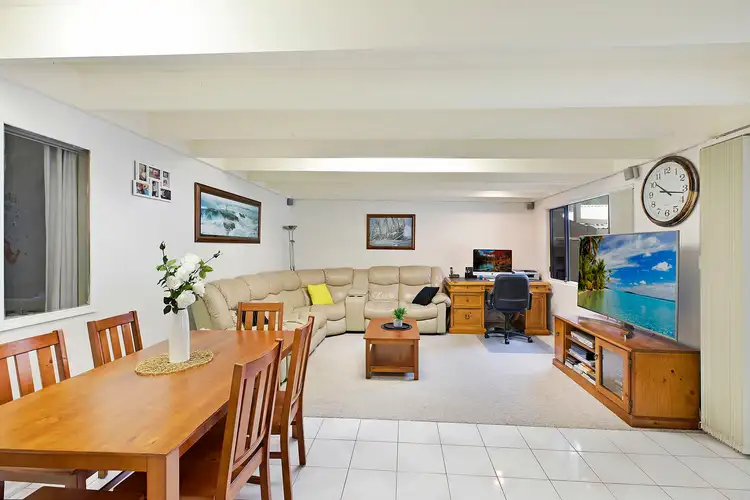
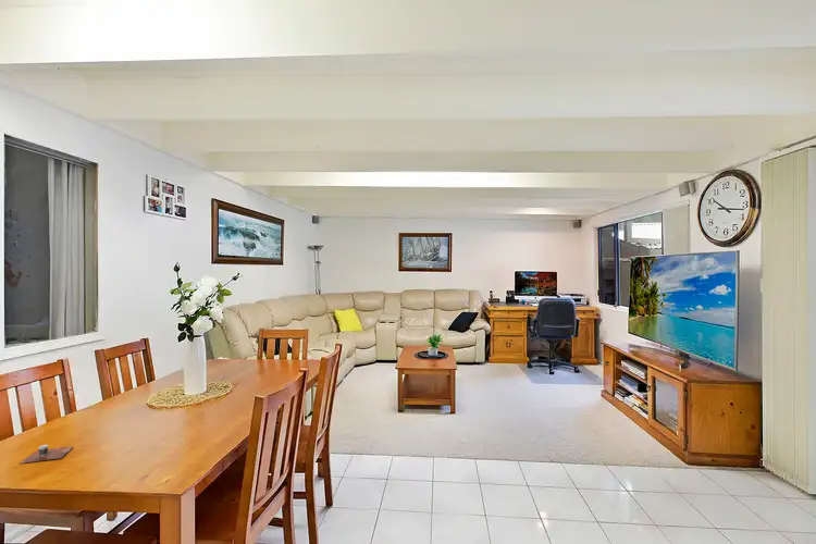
+ cup [18,444,73,465]
